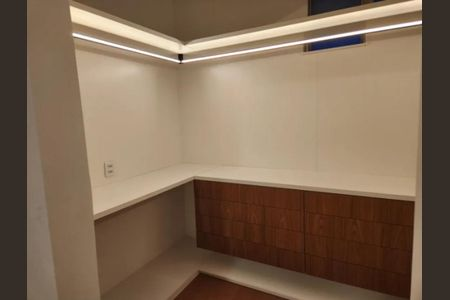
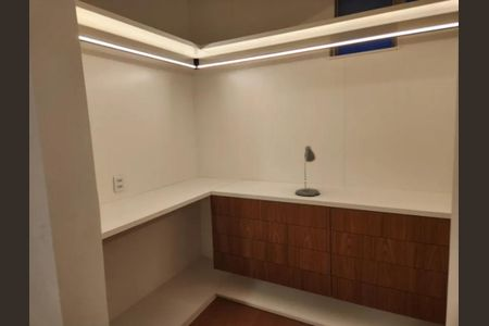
+ desk lamp [294,145,321,197]
